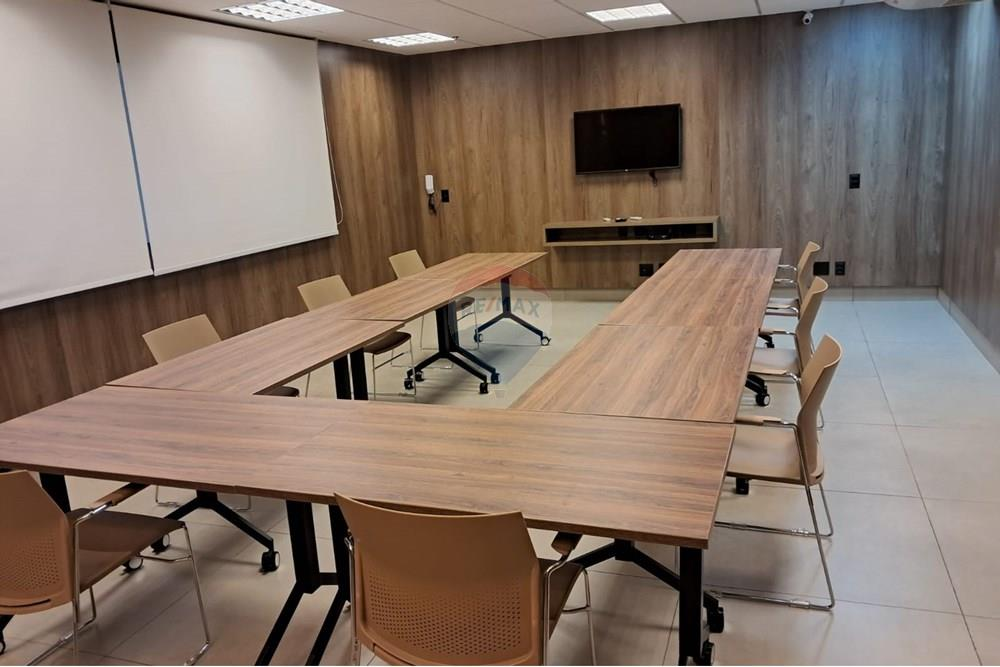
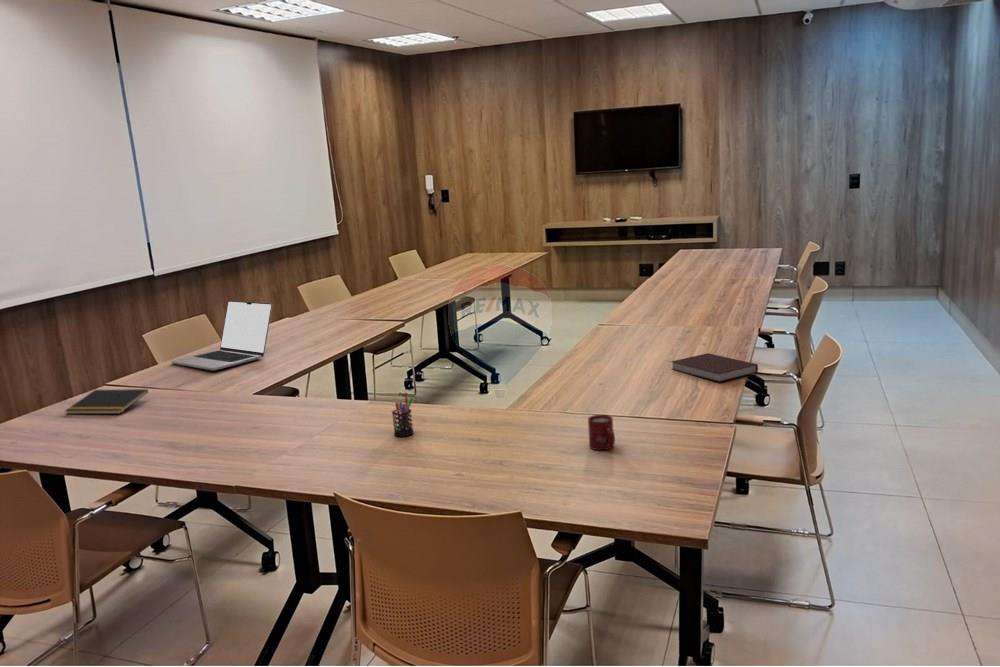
+ notepad [64,388,149,415]
+ pen holder [391,395,415,438]
+ notebook [670,352,759,383]
+ cup [587,414,616,451]
+ laptop [170,300,273,372]
